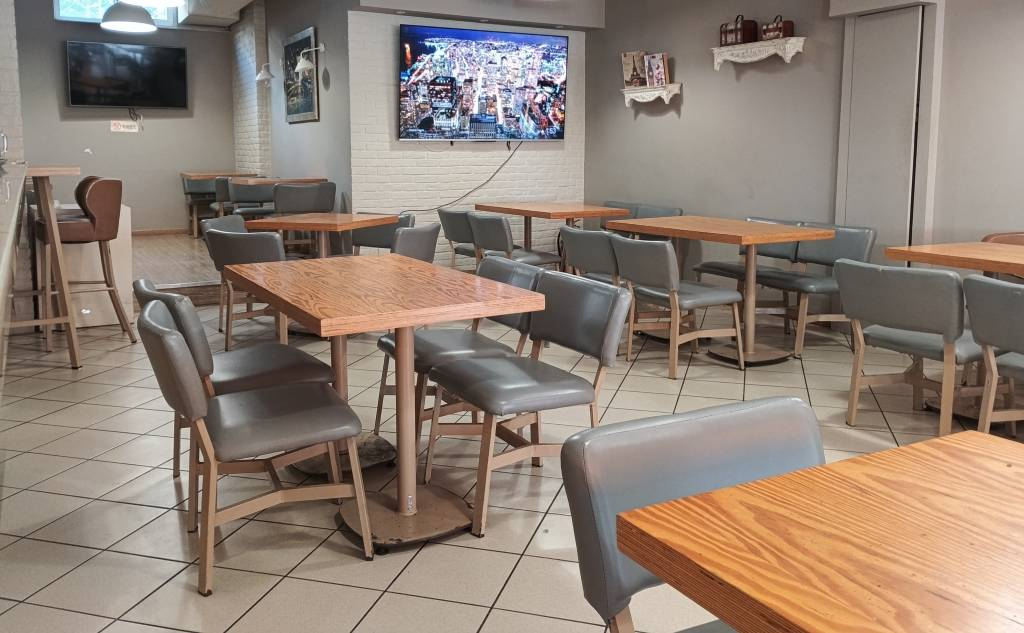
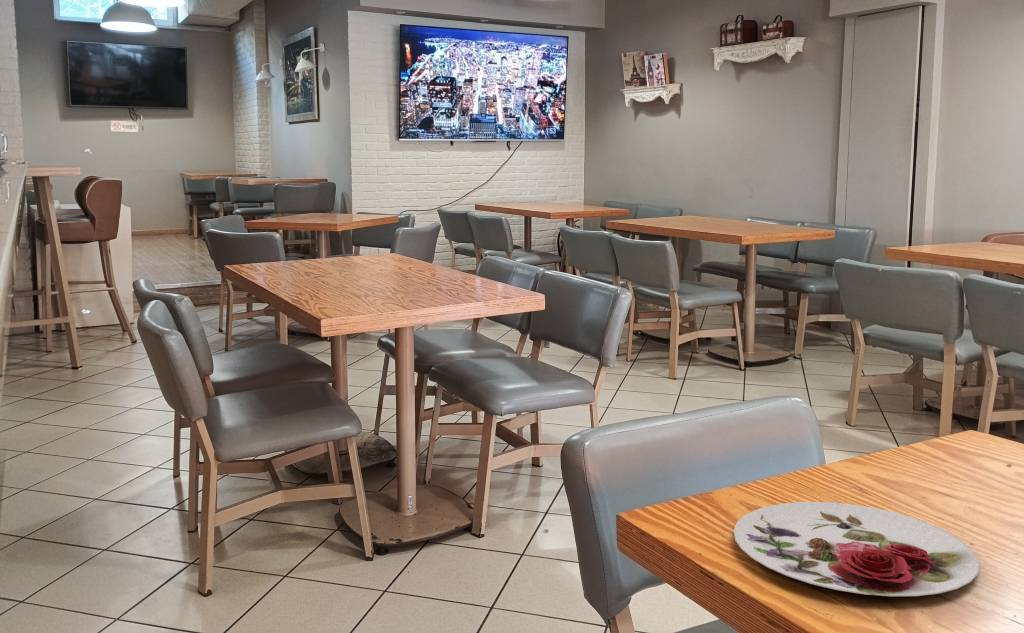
+ plate [733,501,981,597]
